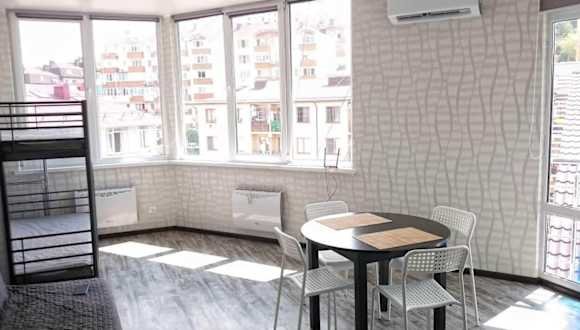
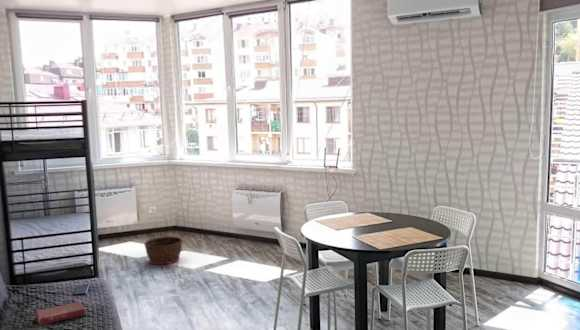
+ basket [143,235,183,266]
+ book [34,301,87,326]
